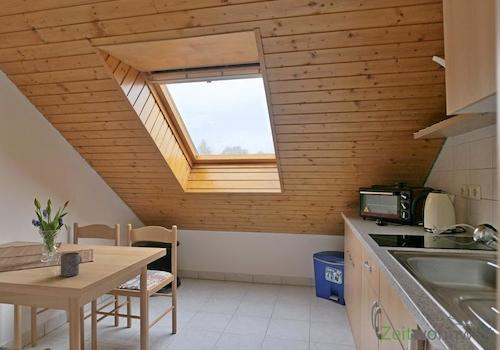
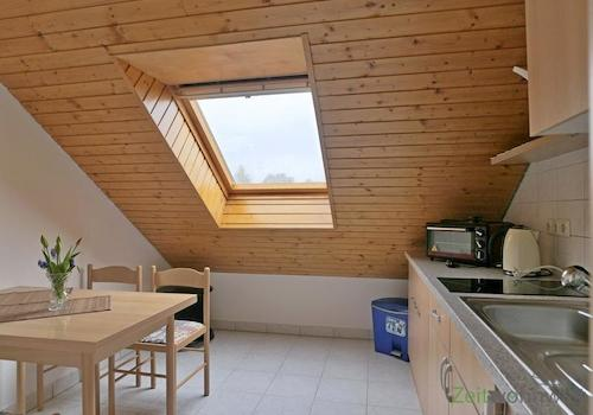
- mug [60,251,83,278]
